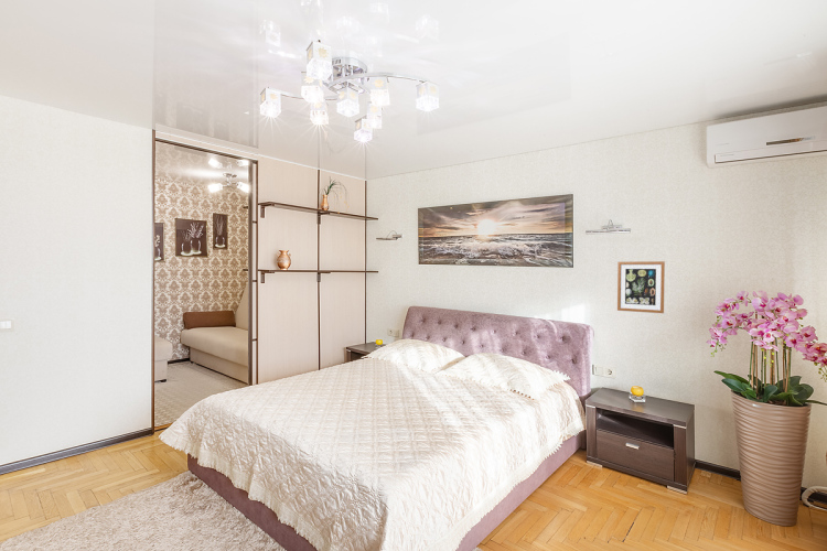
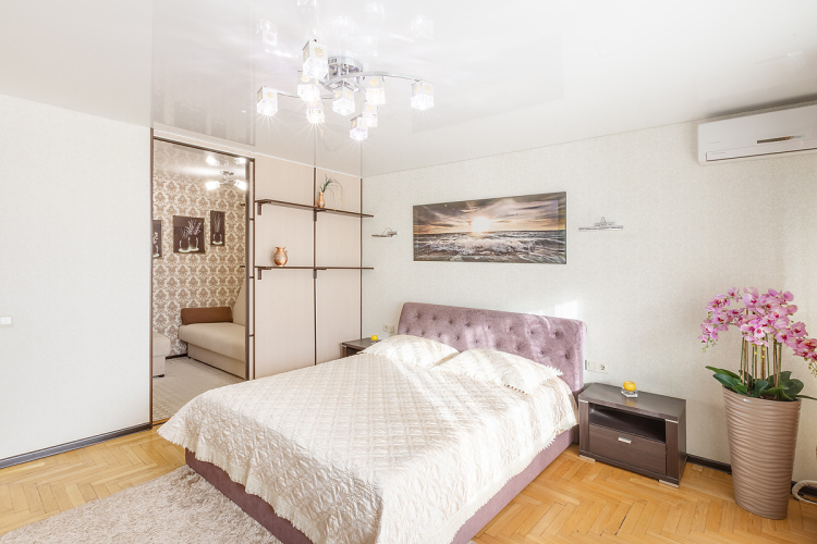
- wall art [616,260,666,314]
